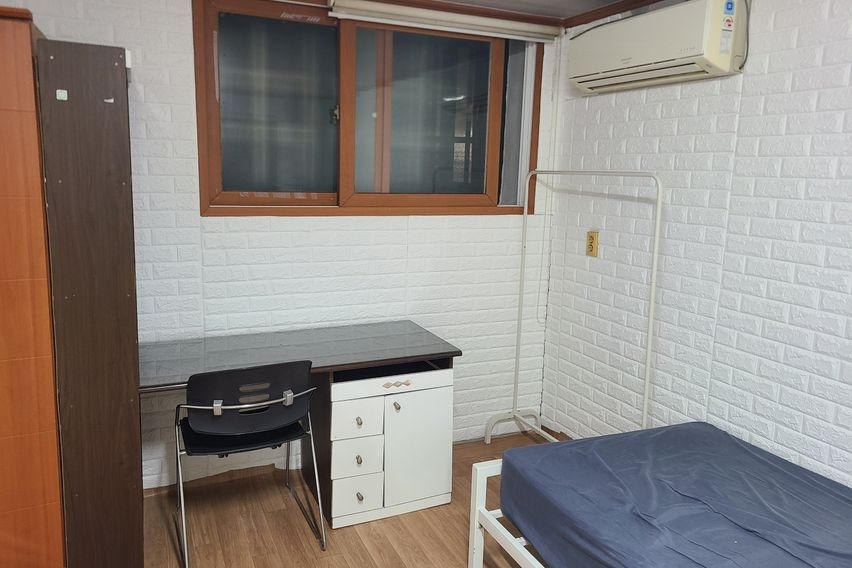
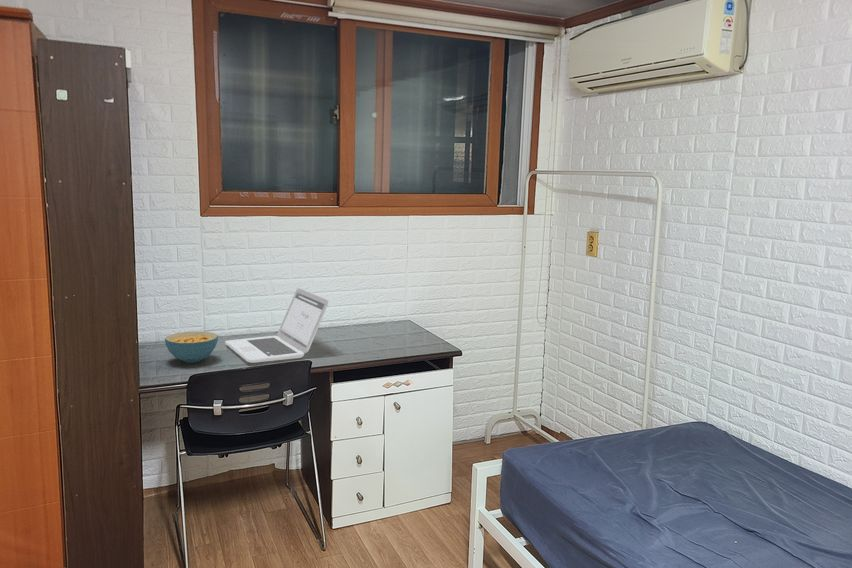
+ cereal bowl [164,331,219,364]
+ laptop [224,287,329,364]
